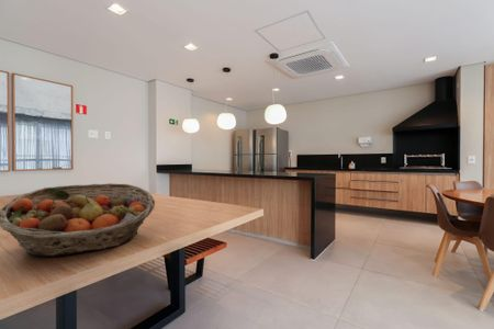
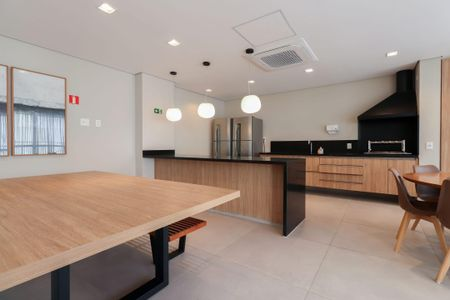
- fruit basket [0,182,156,258]
